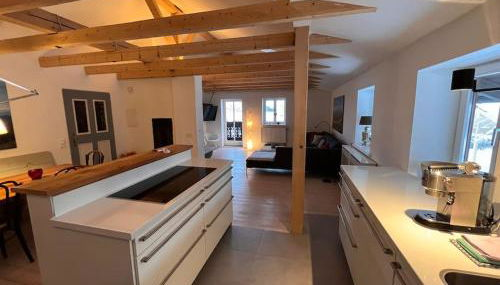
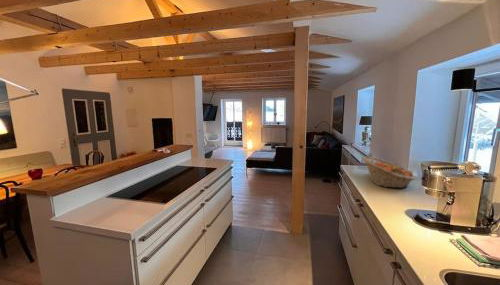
+ fruit basket [362,156,416,189]
